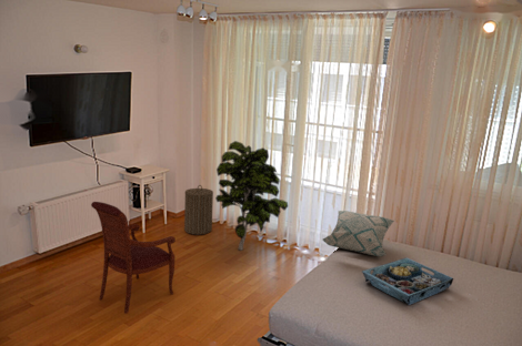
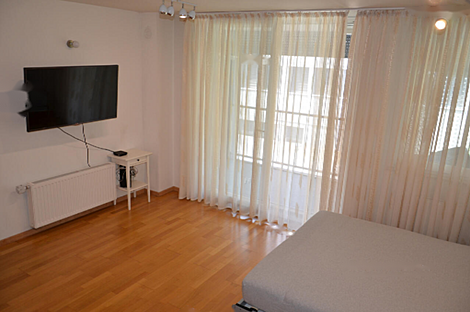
- laundry hamper [183,184,214,235]
- indoor plant [214,140,289,252]
- serving tray [361,257,454,306]
- decorative pillow [322,210,395,257]
- armchair [90,201,177,315]
